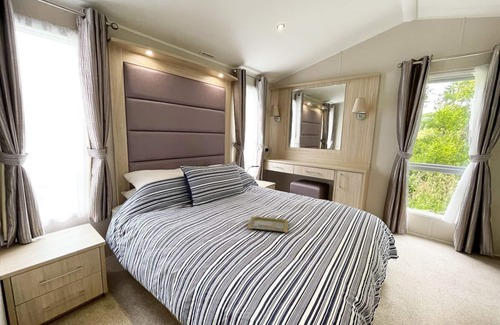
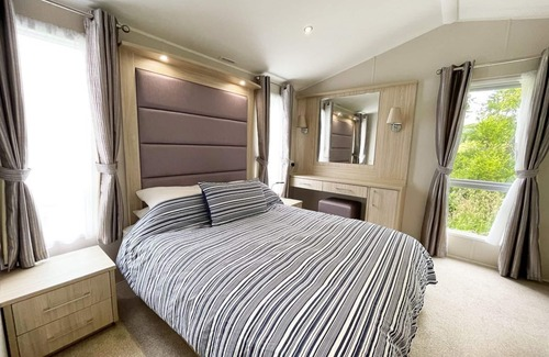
- tray [247,215,289,233]
